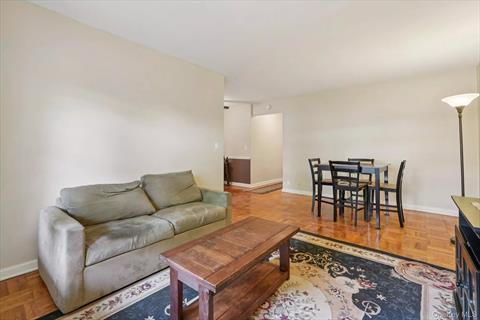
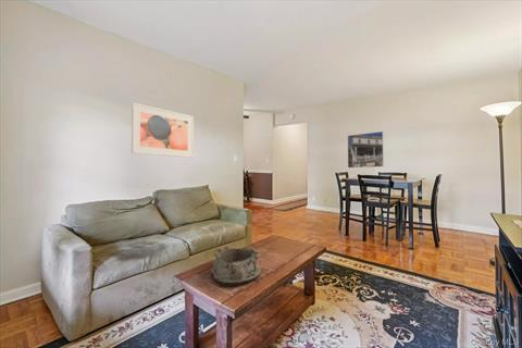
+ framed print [347,130,385,169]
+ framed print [130,101,195,159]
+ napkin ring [211,245,262,285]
